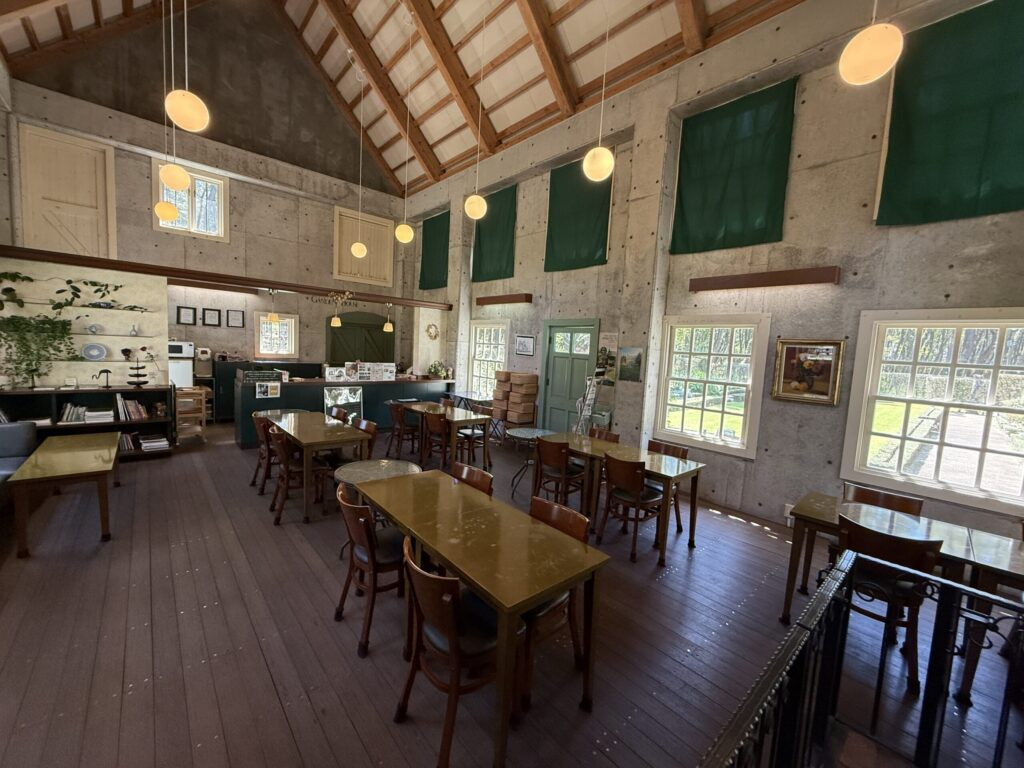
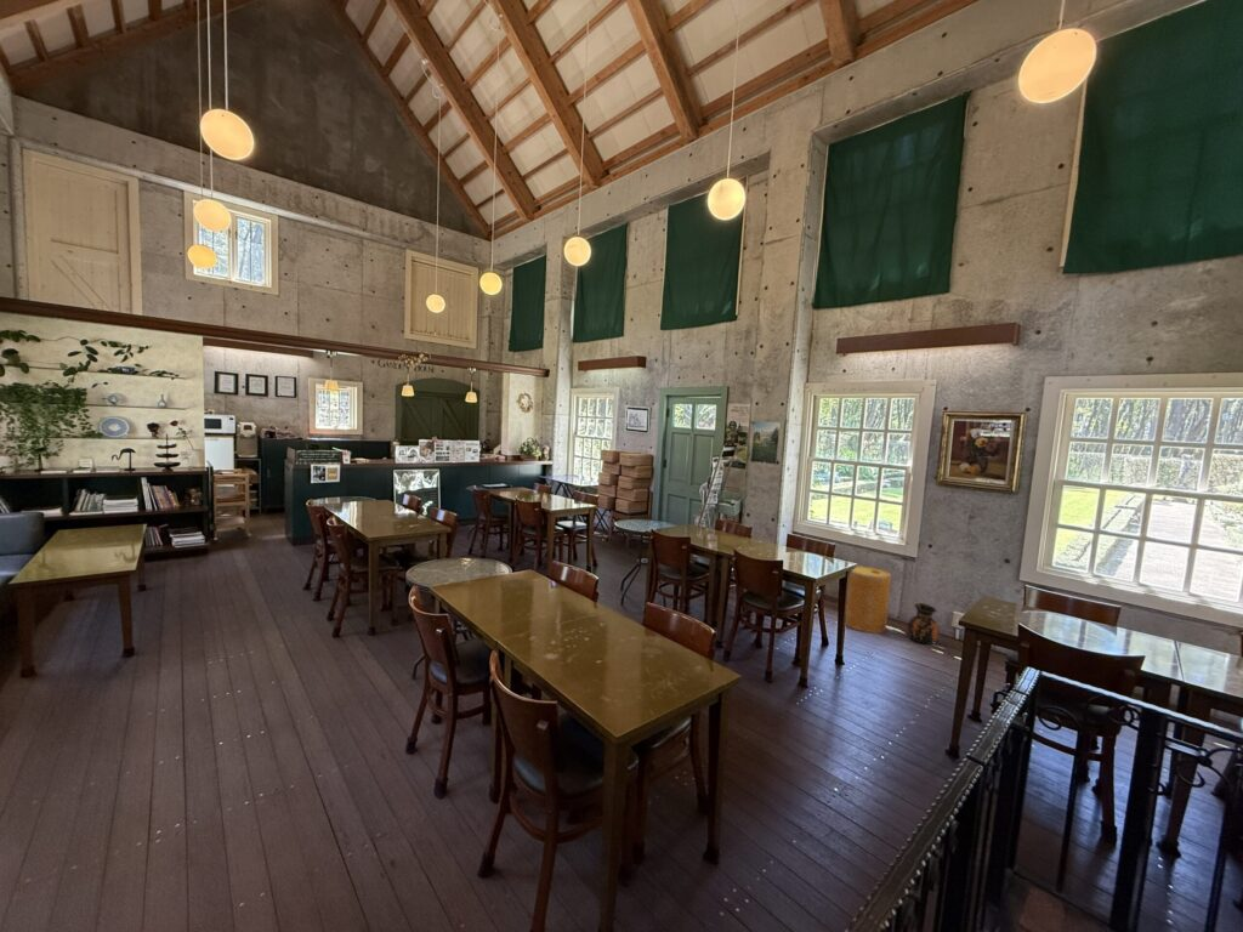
+ basket [845,564,892,635]
+ ceramic jug [907,602,941,646]
